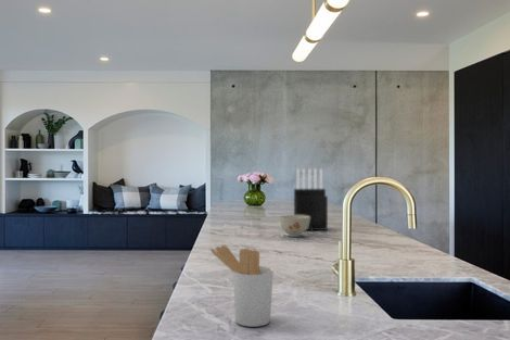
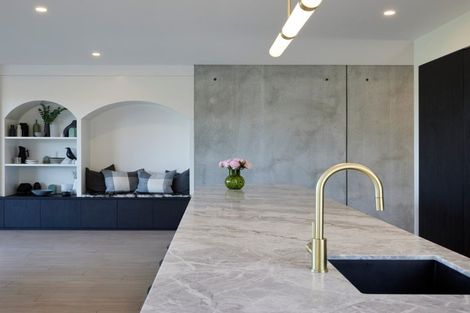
- utensil holder [209,244,275,328]
- bowl [278,214,310,238]
- knife block [293,167,329,231]
